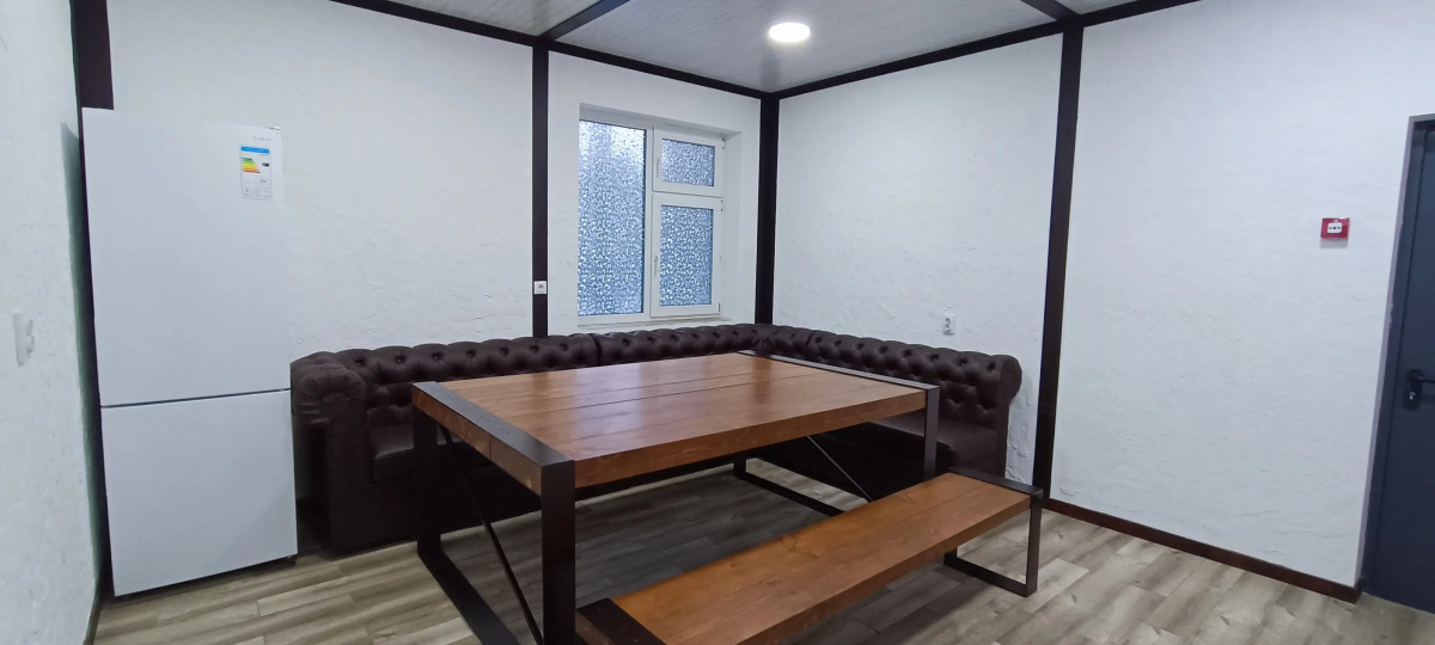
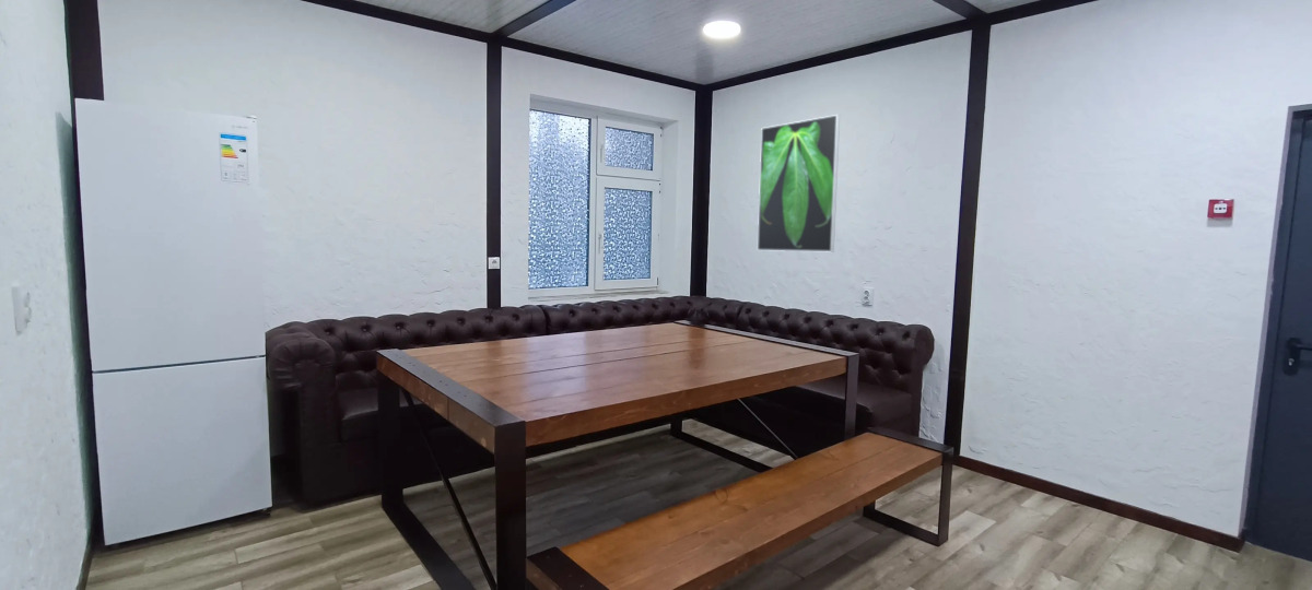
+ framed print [757,114,841,252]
